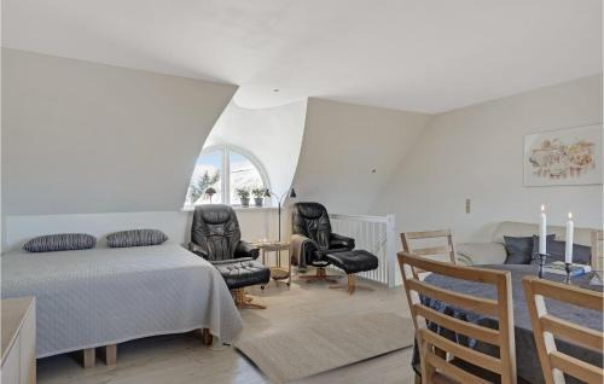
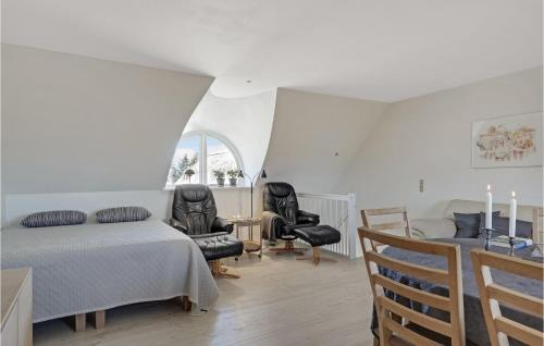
- rug [232,310,416,384]
